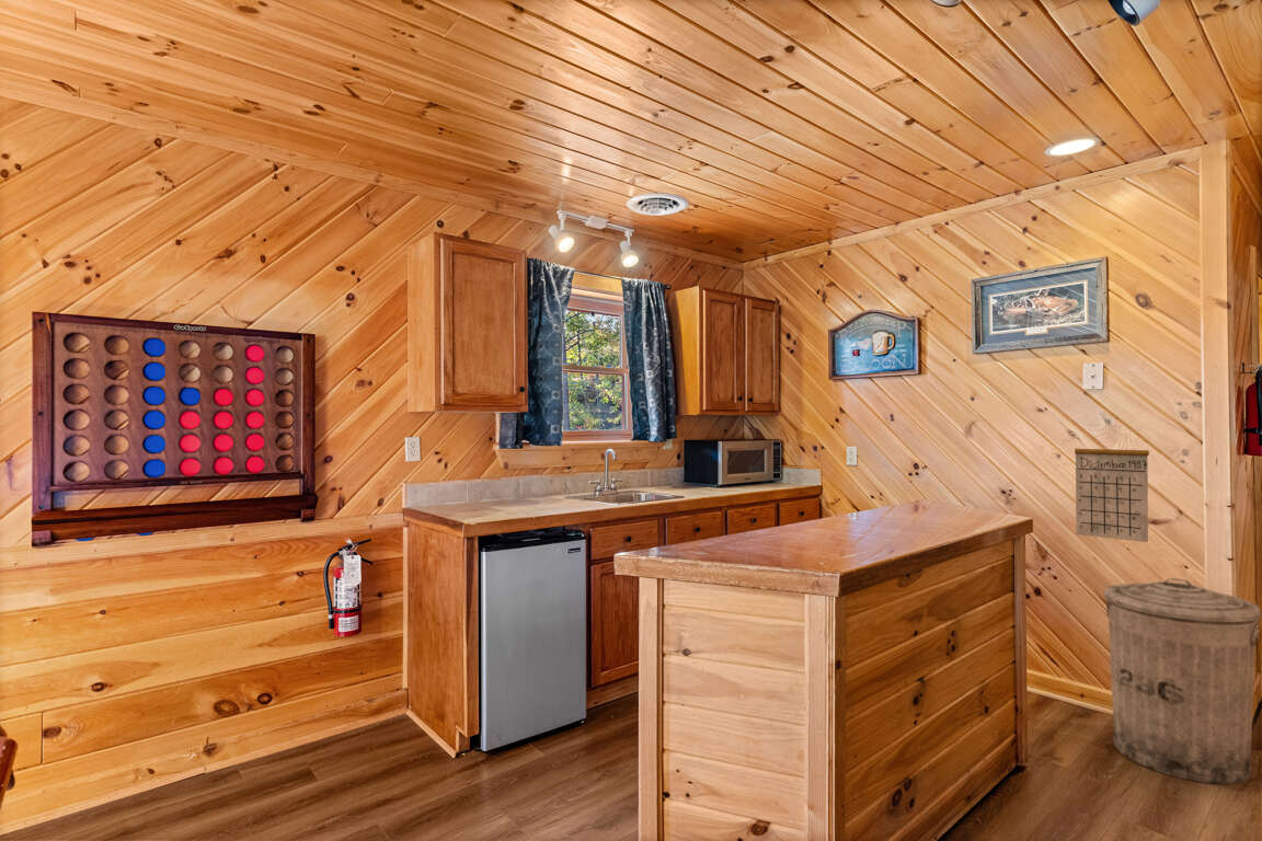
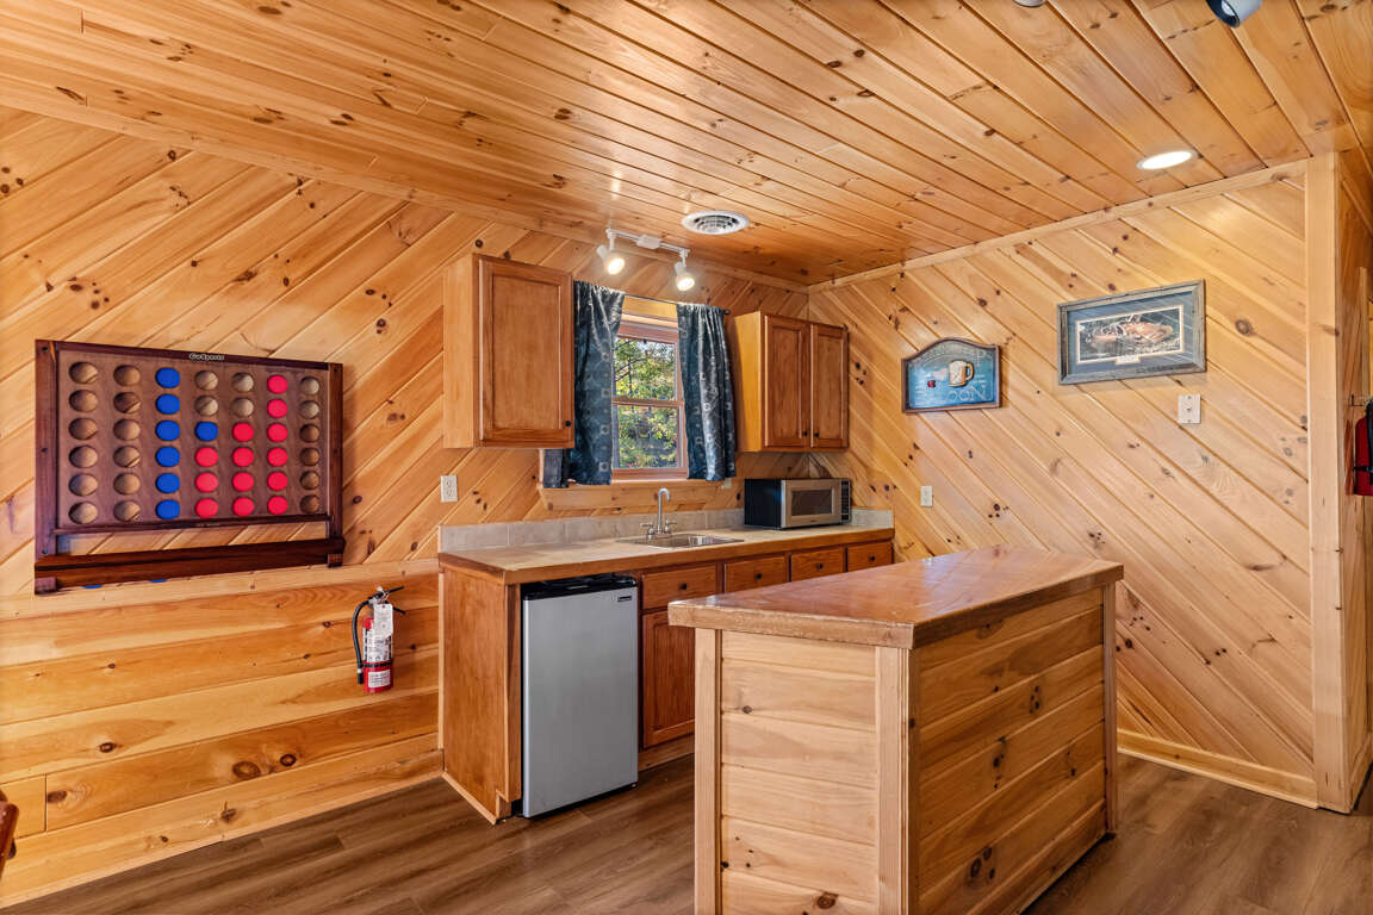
- trash can [1102,577,1262,785]
- calendar [1074,428,1150,543]
